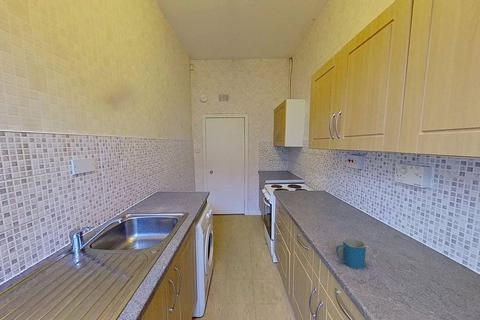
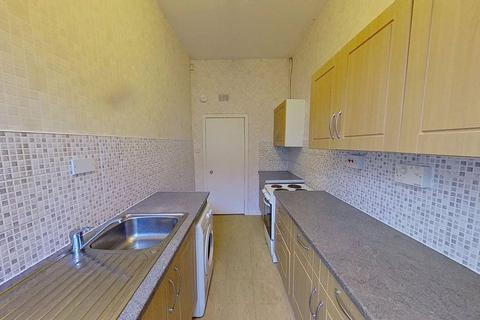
- mug [335,238,367,269]
